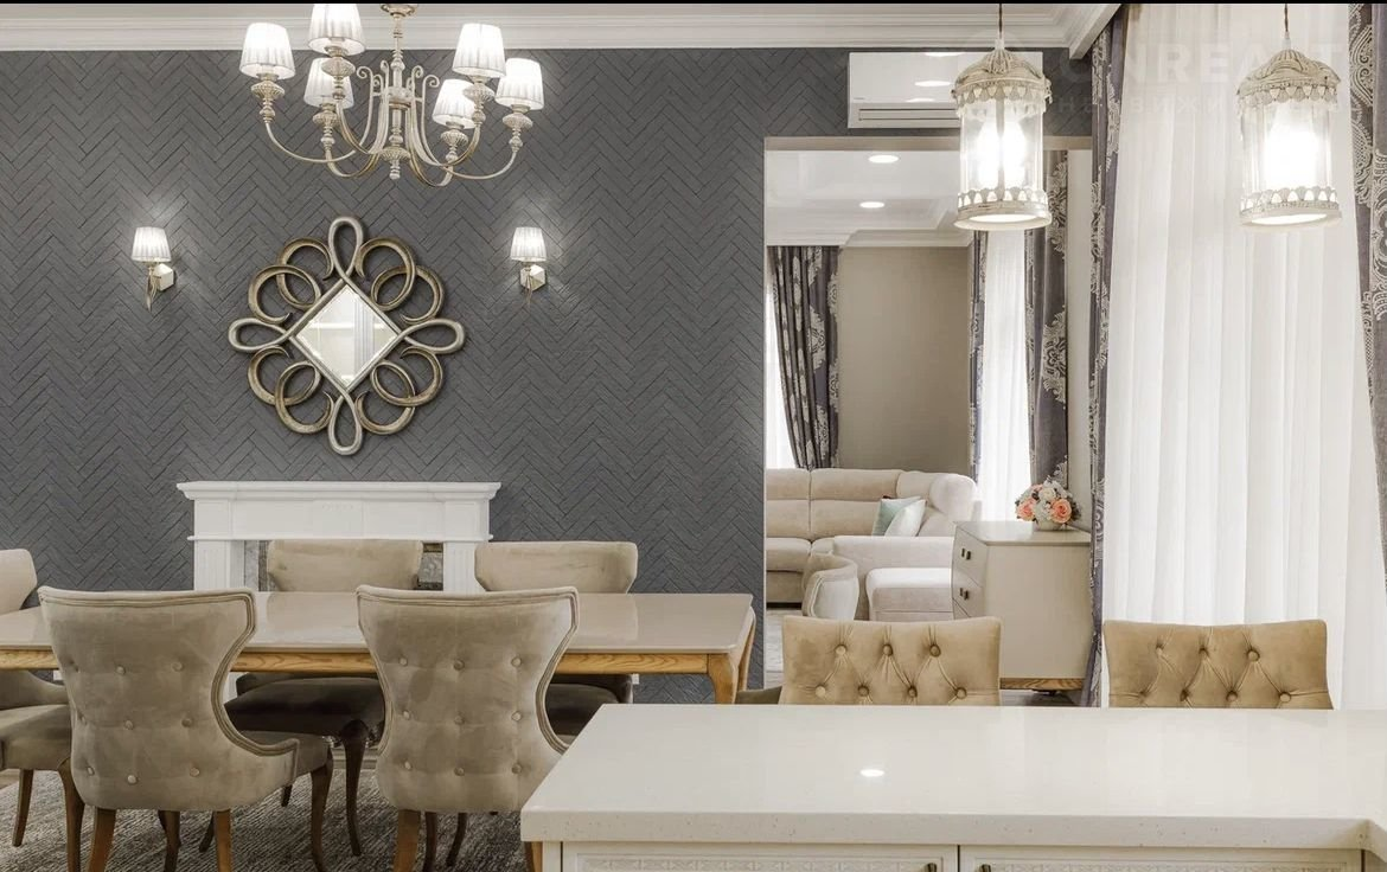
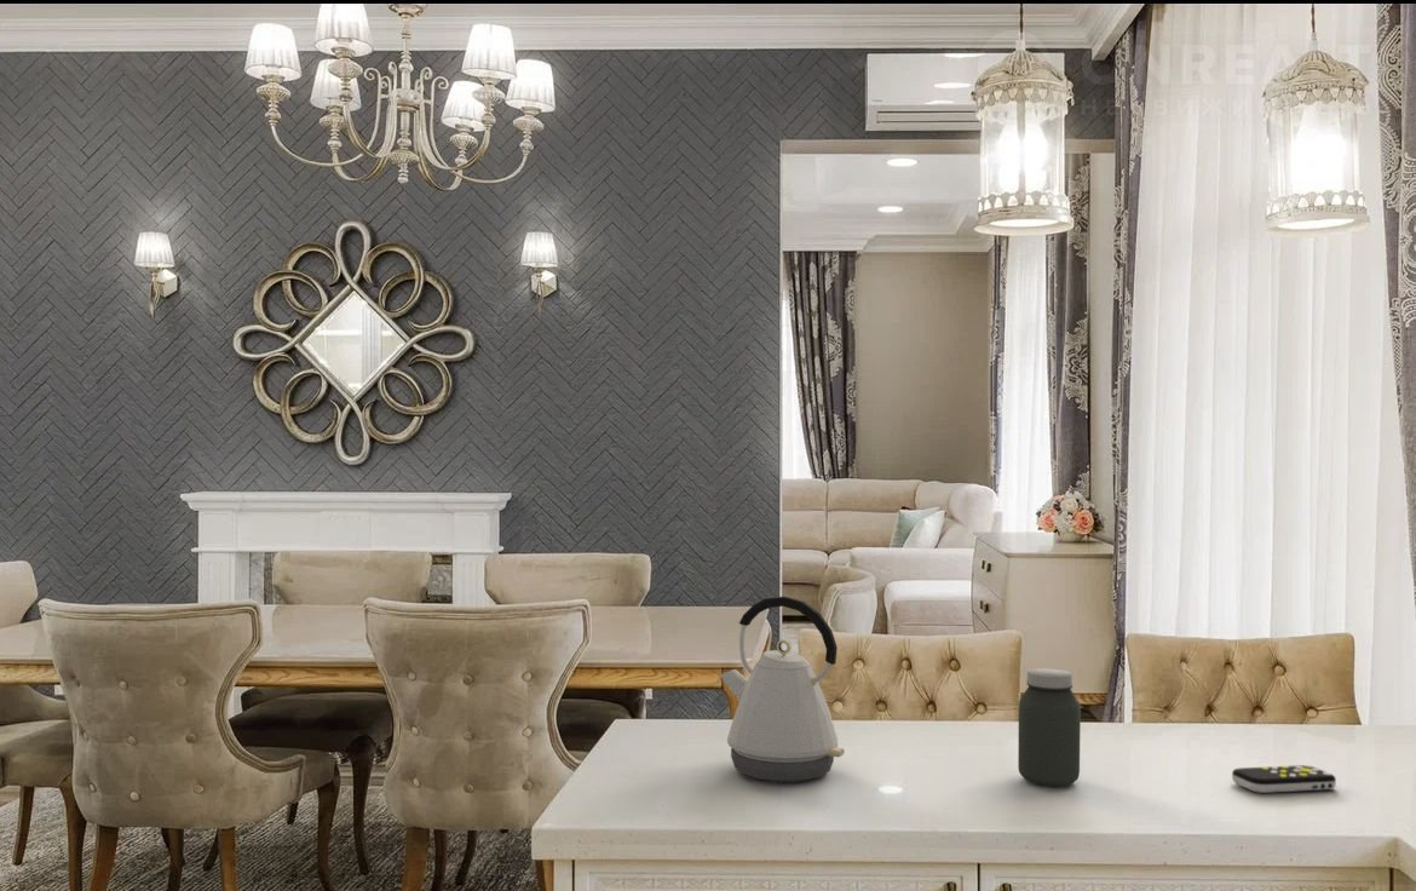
+ jar [1017,667,1082,788]
+ remote control [1231,764,1337,794]
+ kettle [719,596,846,783]
